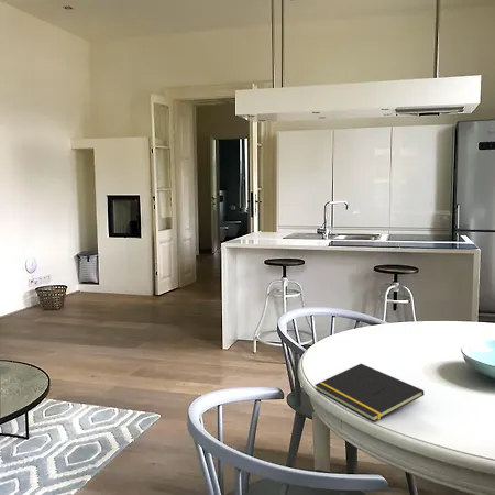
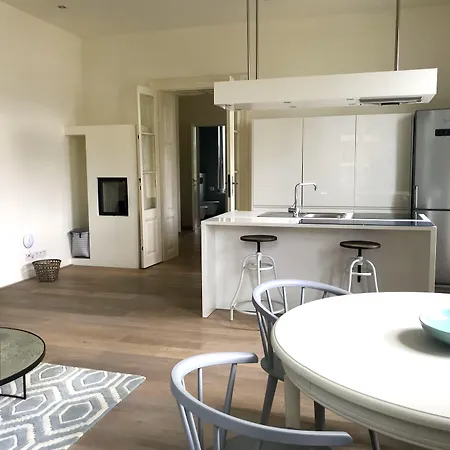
- notepad [315,363,426,422]
